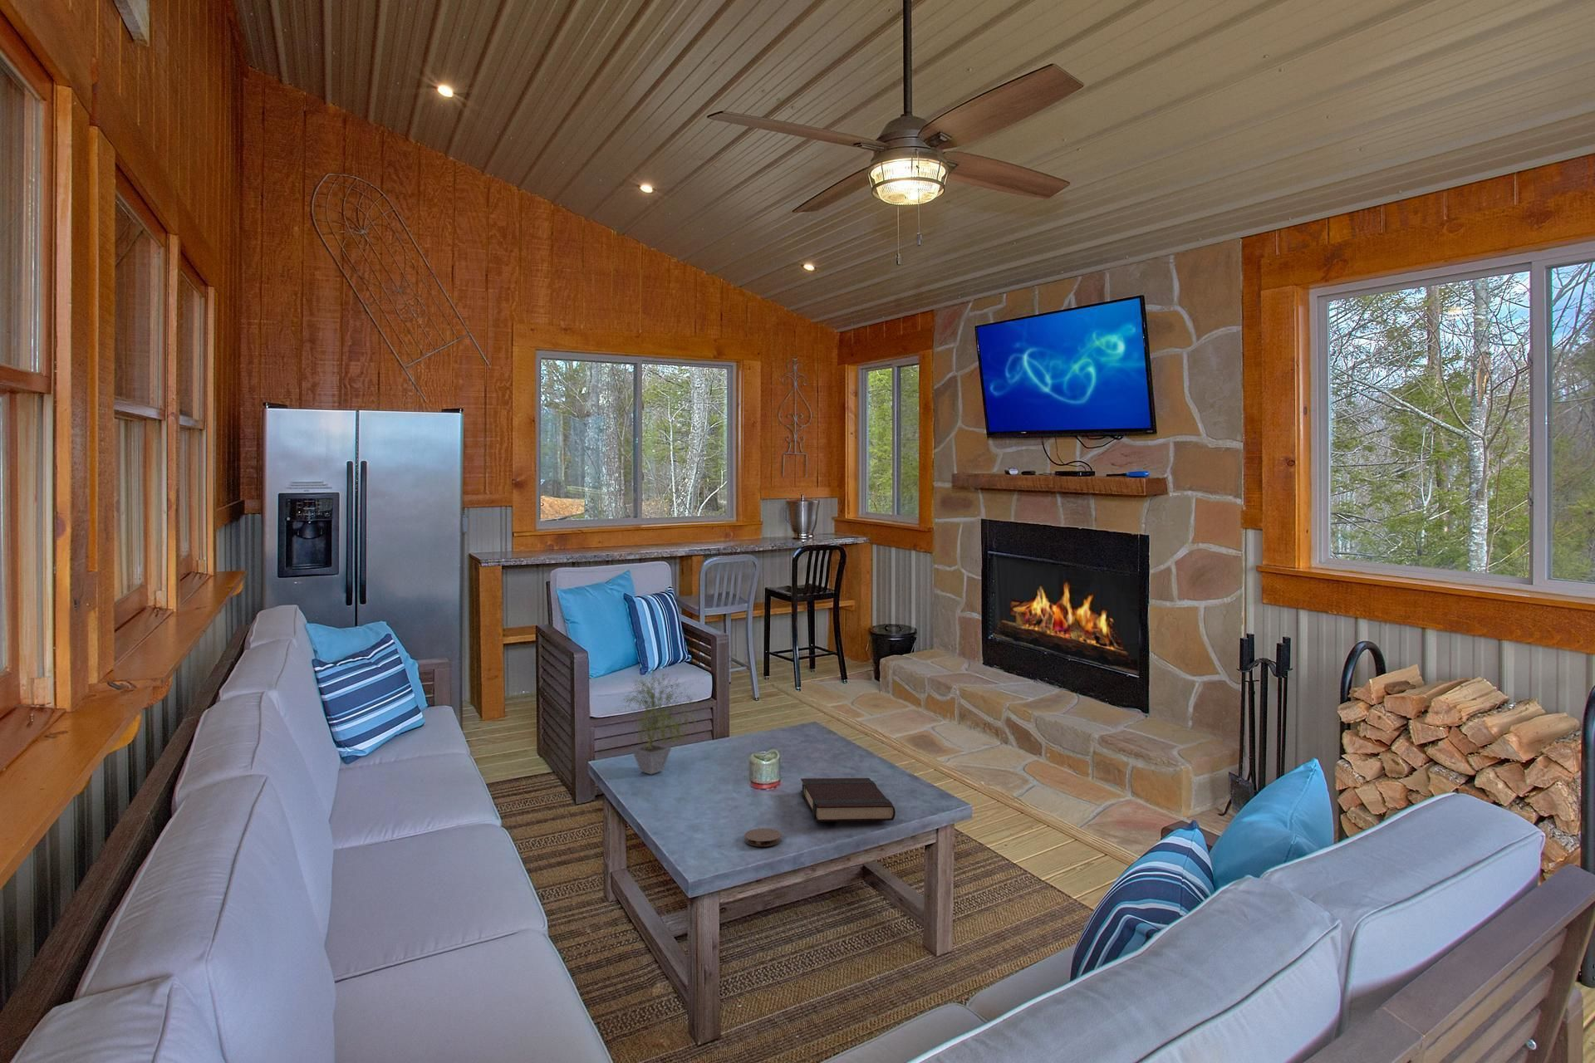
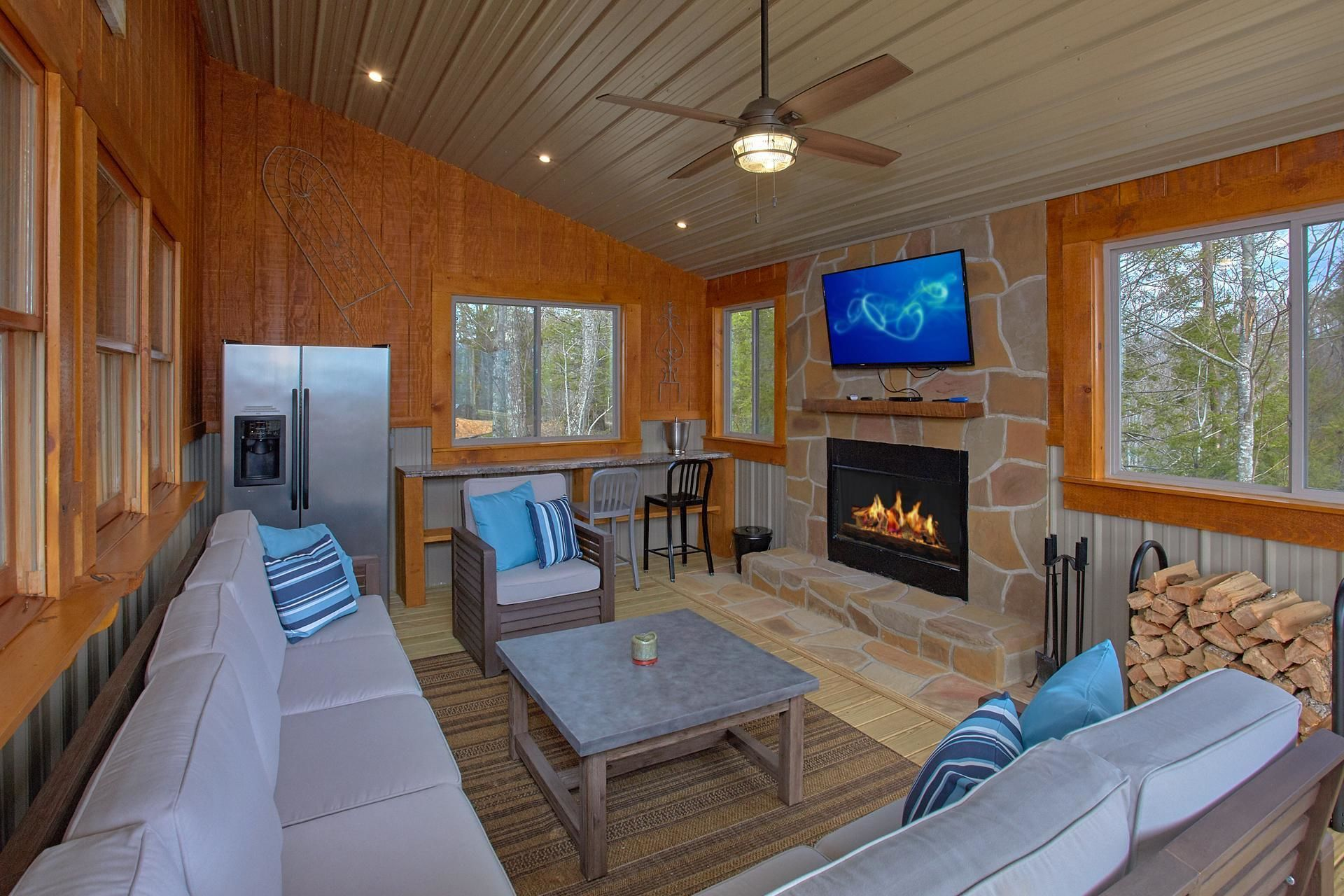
- book [800,777,896,823]
- coaster [743,827,782,847]
- potted plant [616,667,705,776]
